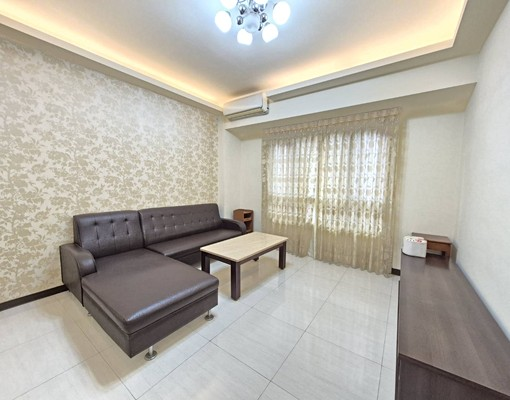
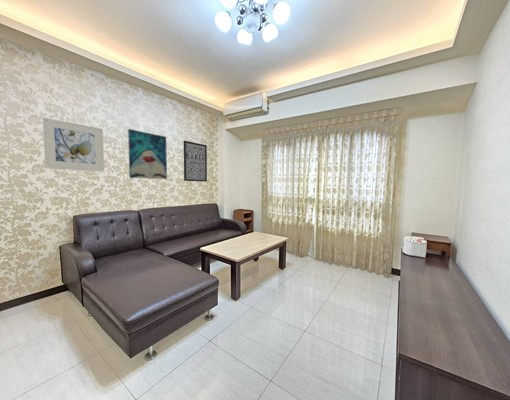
+ wall art [183,140,208,183]
+ wall art [127,128,168,180]
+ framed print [42,117,105,172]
